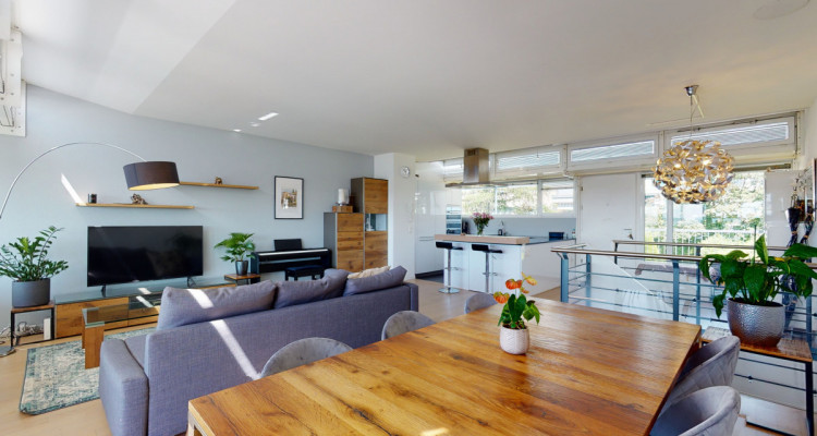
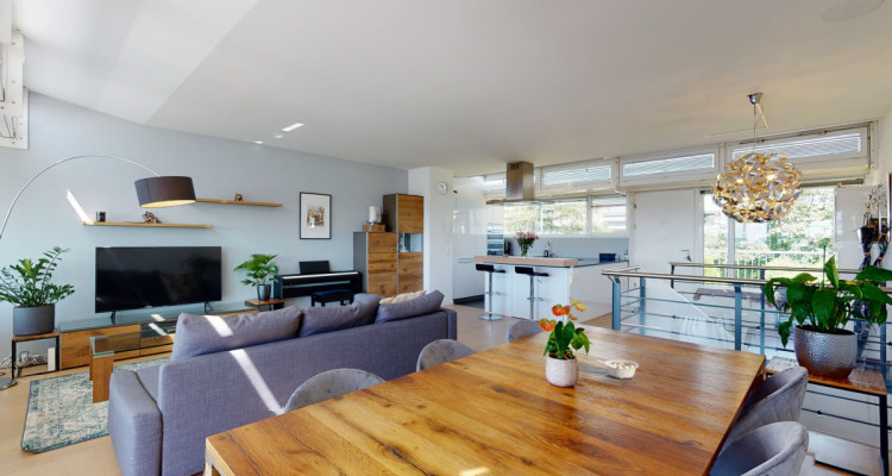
+ legume [596,358,640,380]
